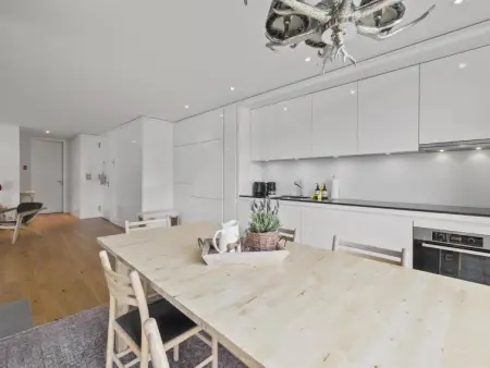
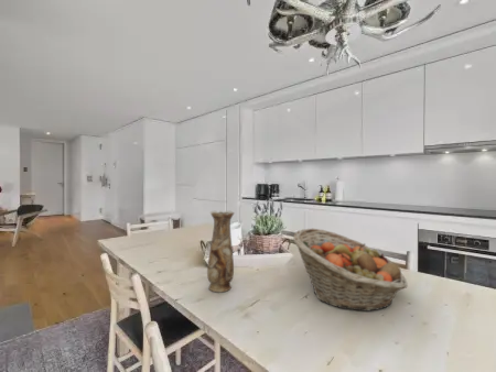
+ fruit basket [292,228,409,311]
+ vase [206,210,236,293]
